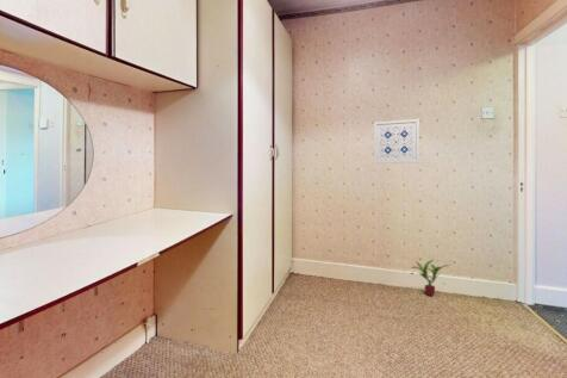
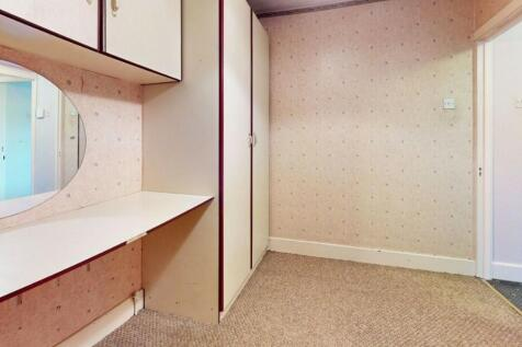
- potted plant [411,259,451,297]
- wall art [373,118,420,165]
